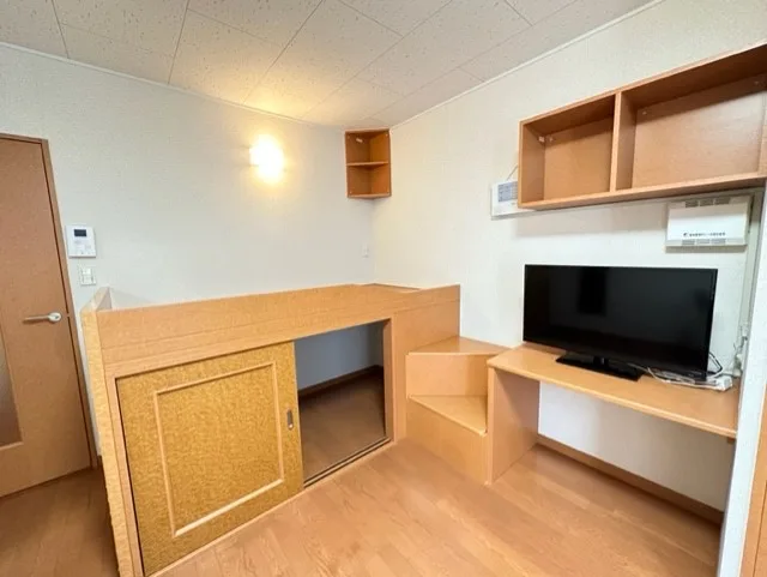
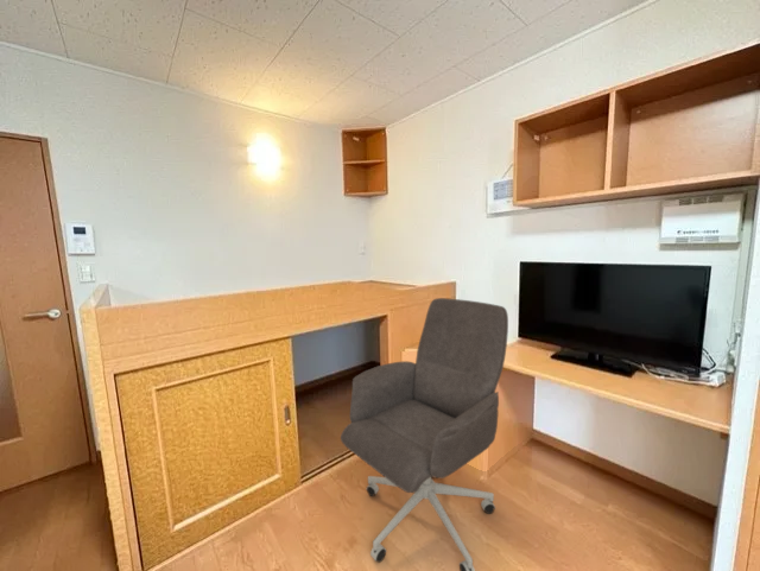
+ office chair [340,297,509,571]
